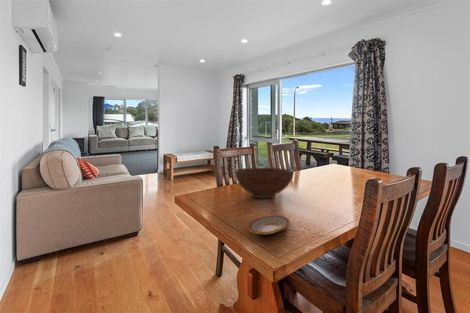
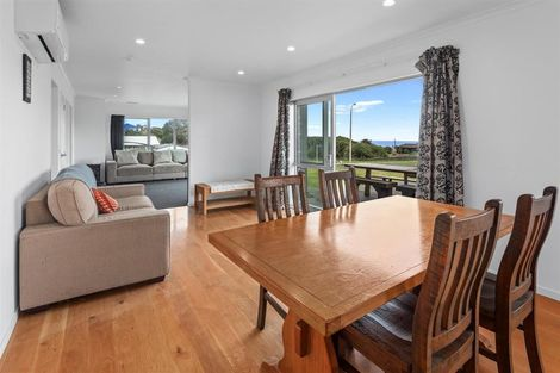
- fruit bowl [234,167,295,199]
- plate [247,215,290,235]
